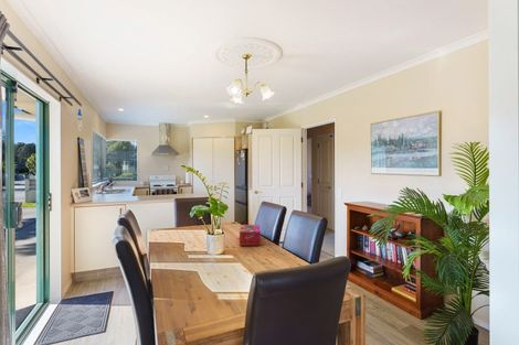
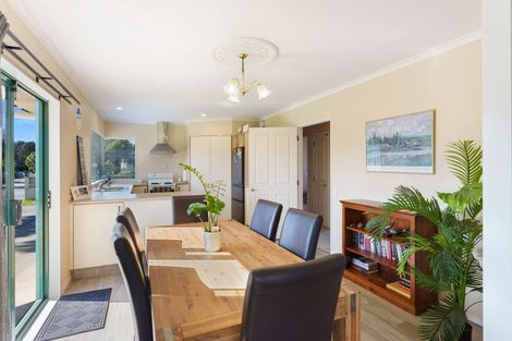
- tissue box [239,224,262,247]
